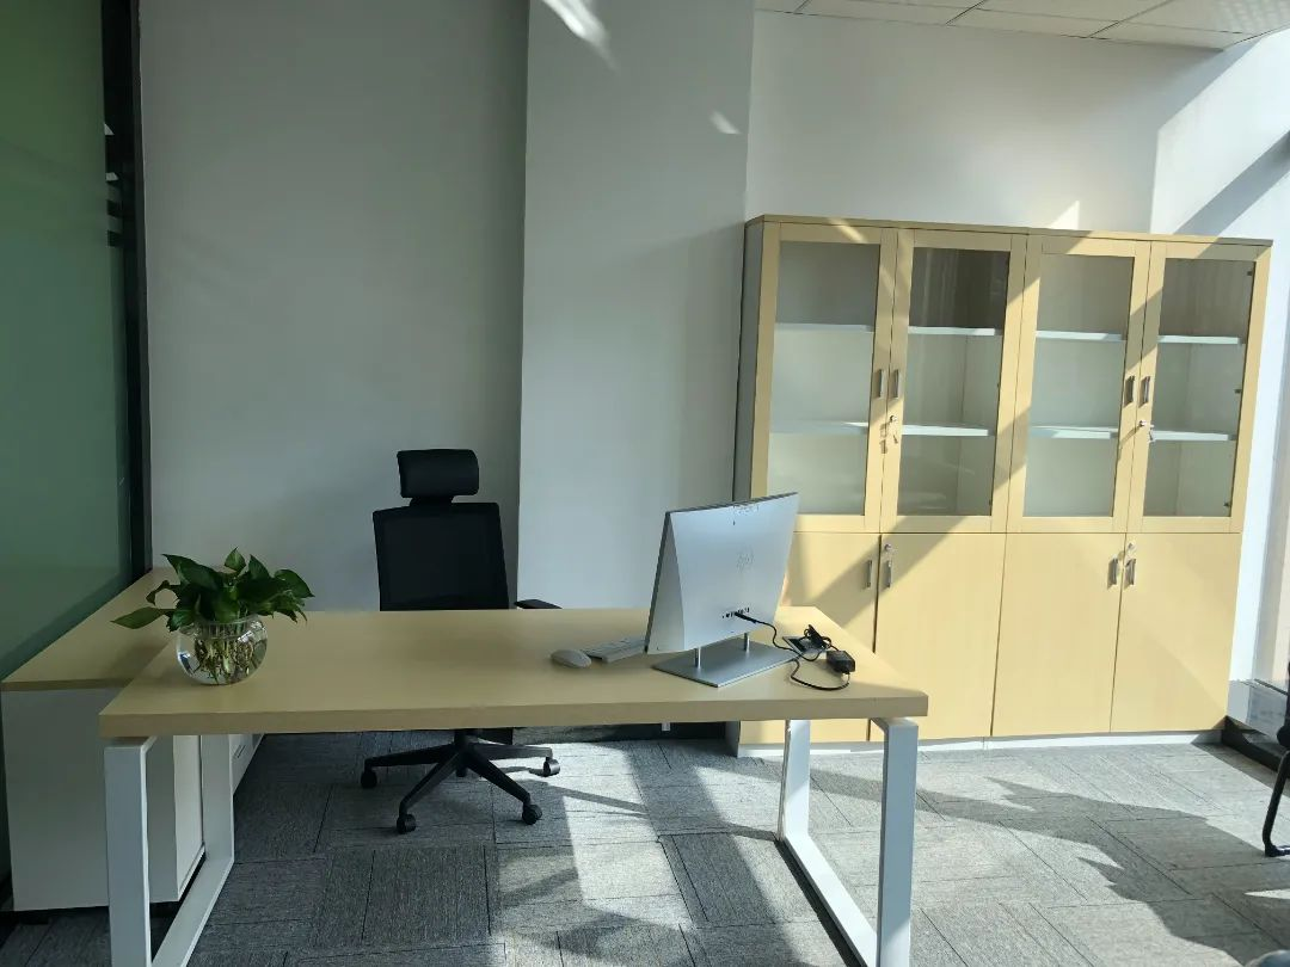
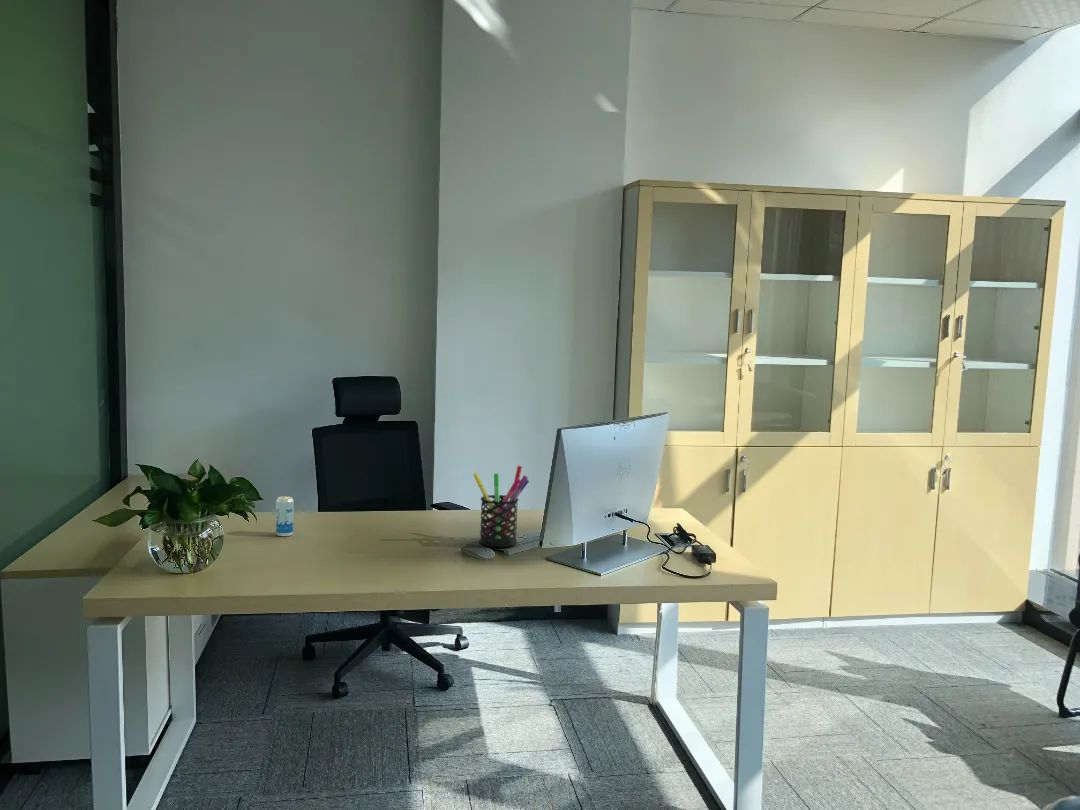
+ pen holder [472,465,530,548]
+ beverage can [275,495,295,537]
